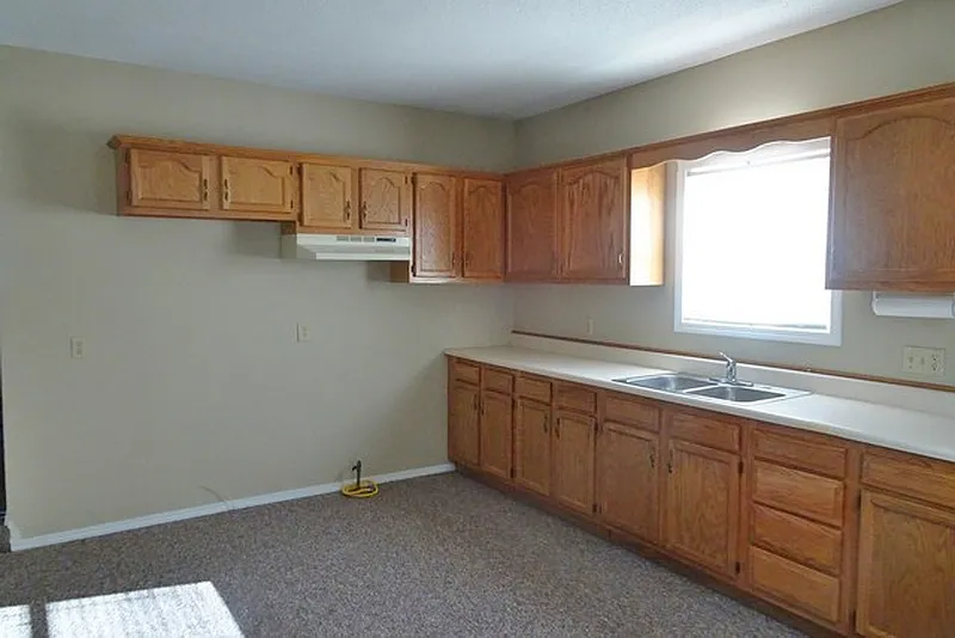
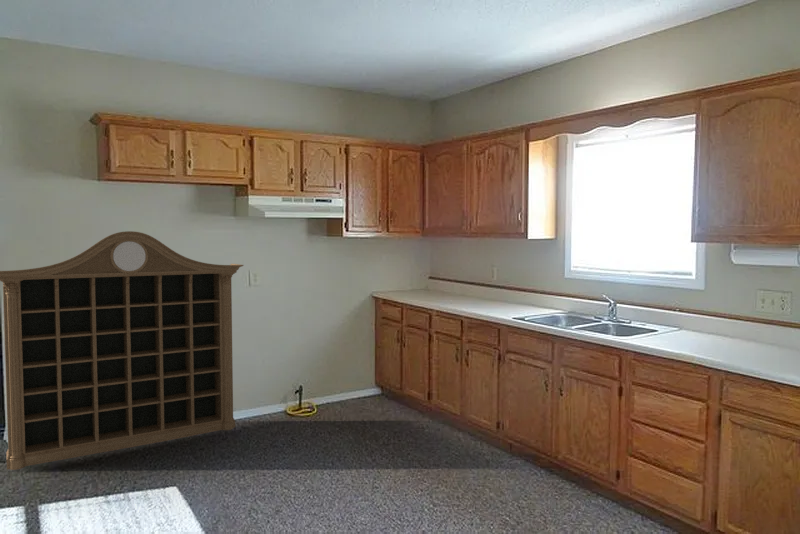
+ shelving unit [0,230,244,471]
